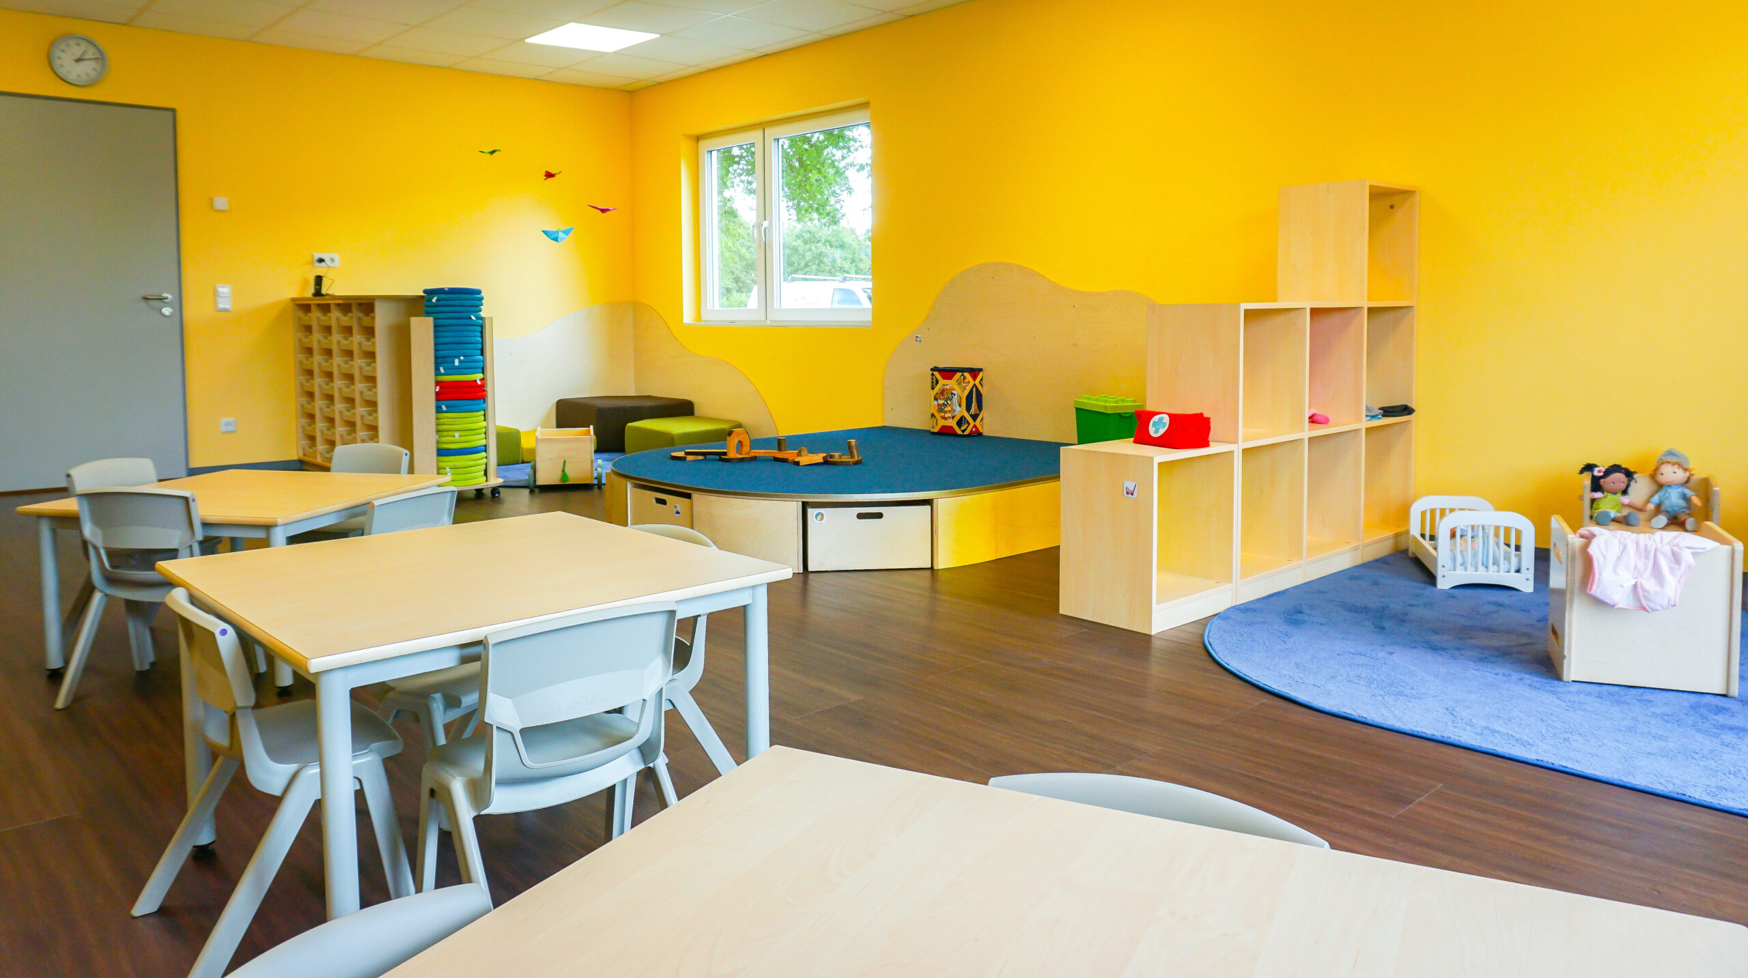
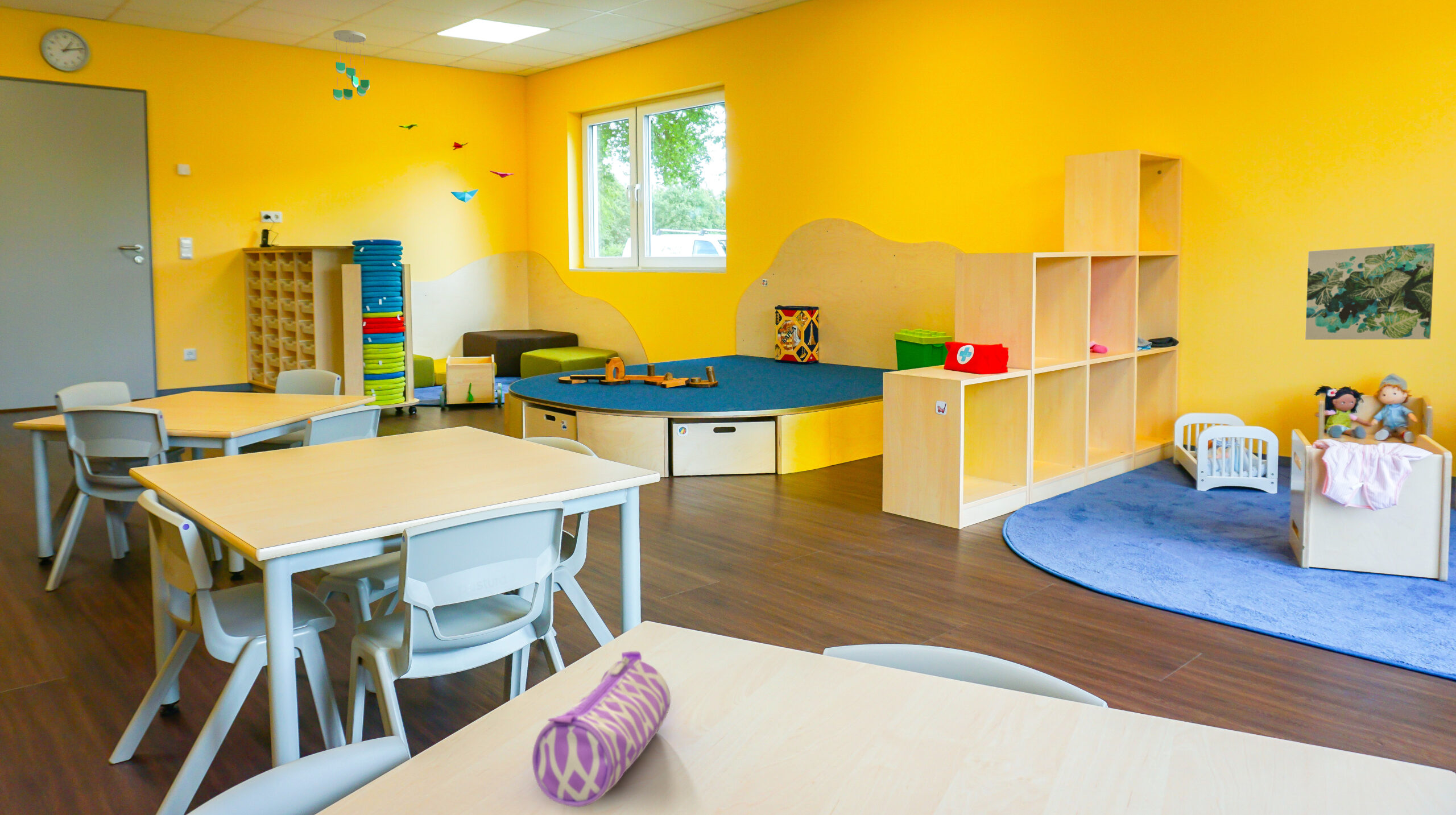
+ ceiling mobile [333,30,370,101]
+ wall art [1305,243,1436,340]
+ pencil case [532,651,671,808]
